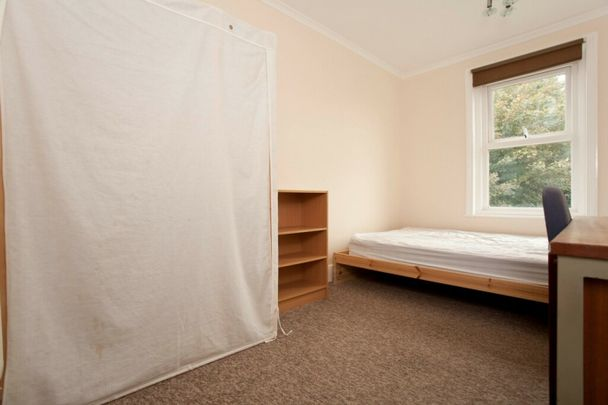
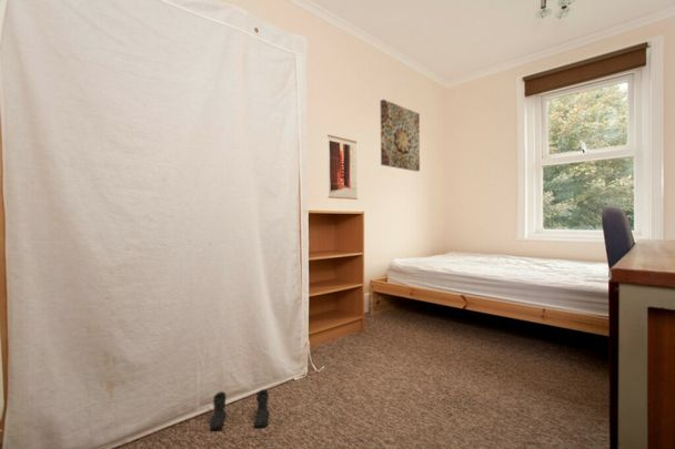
+ wall art [326,134,359,201]
+ boots [209,389,271,431]
+ wall art [380,99,421,173]
